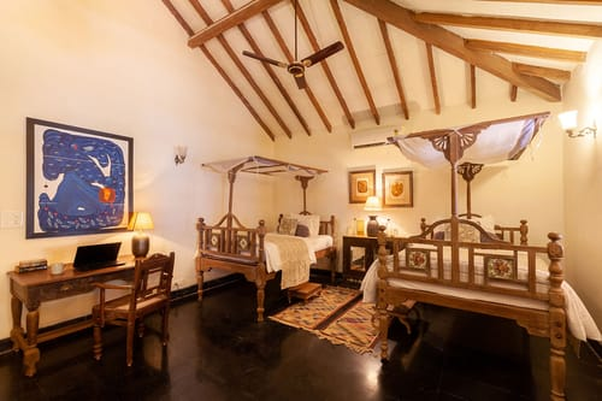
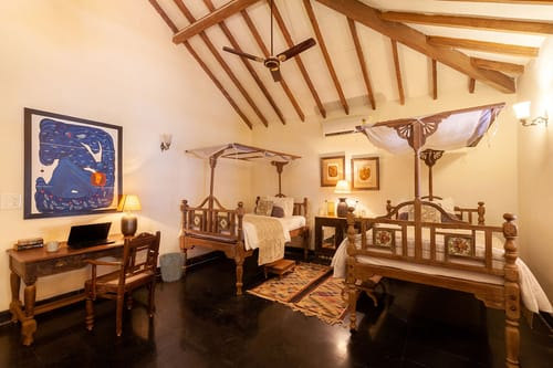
+ waste bin [157,251,186,283]
